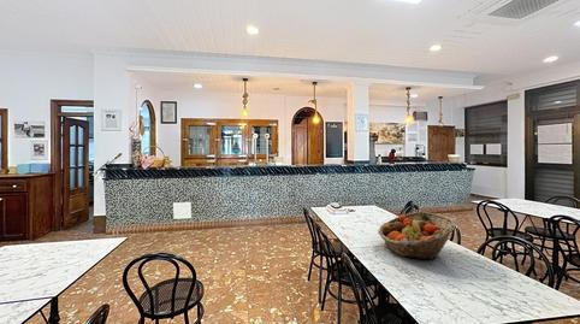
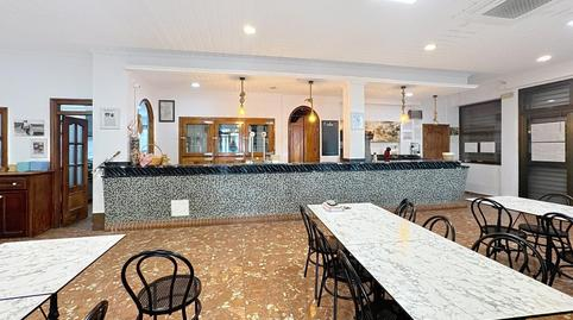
- fruit basket [377,211,457,260]
